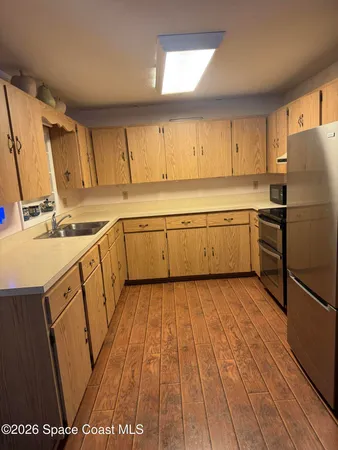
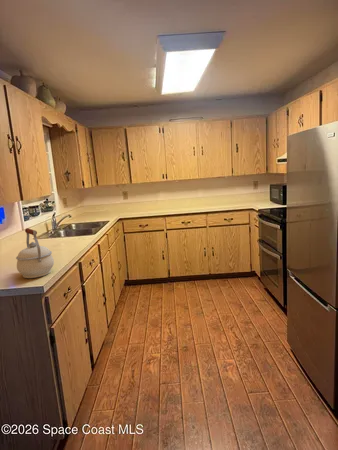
+ kettle [15,227,55,279]
